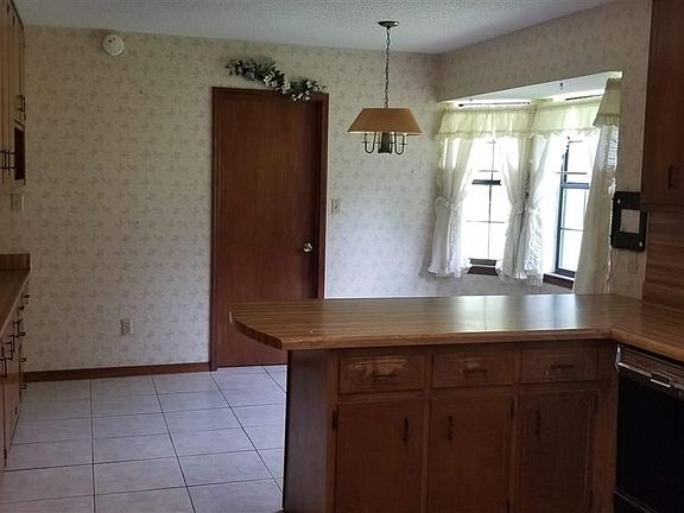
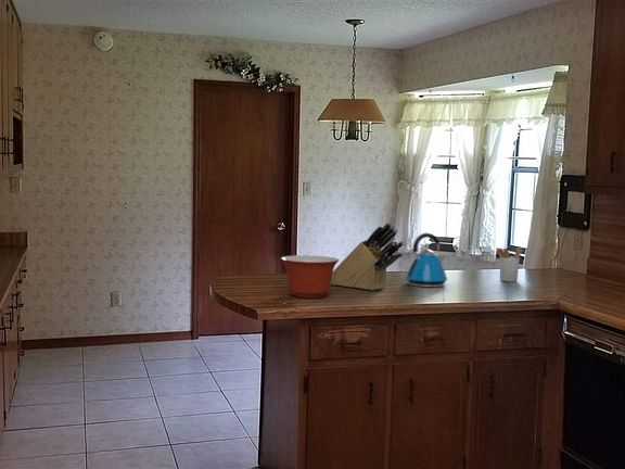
+ knife block [330,221,405,292]
+ mixing bowl [280,254,340,299]
+ kettle [404,231,448,288]
+ utensil holder [495,245,523,283]
